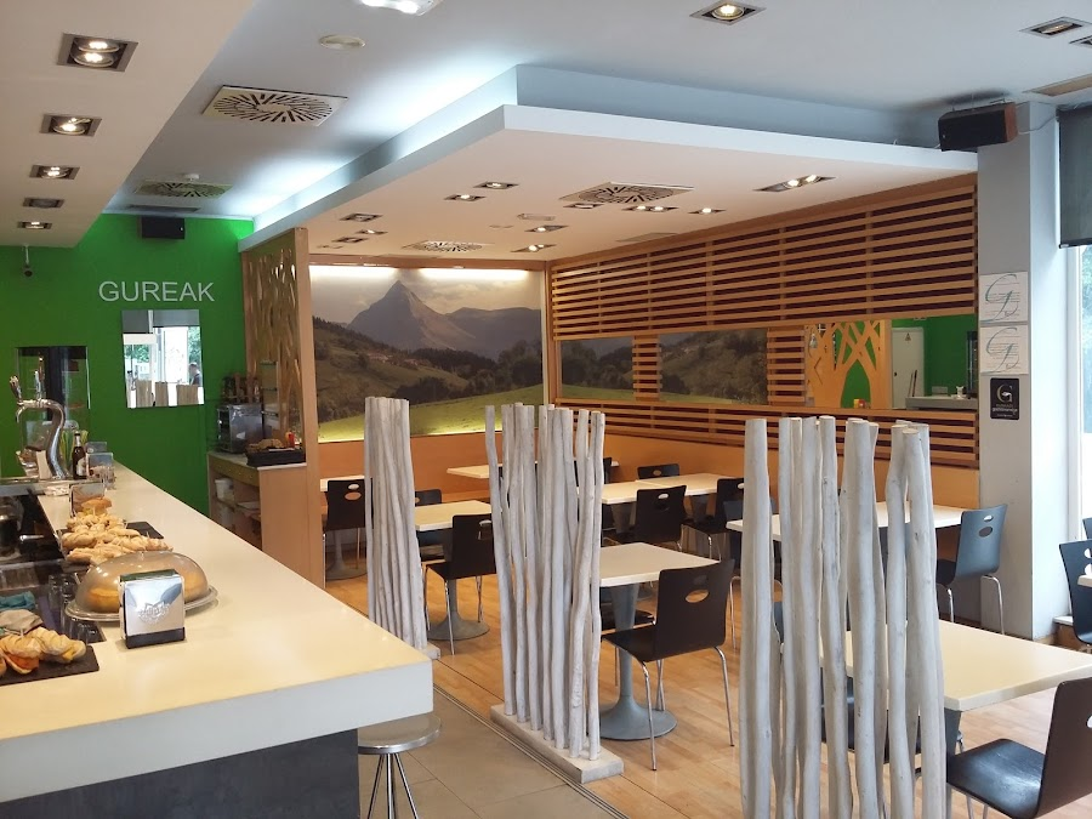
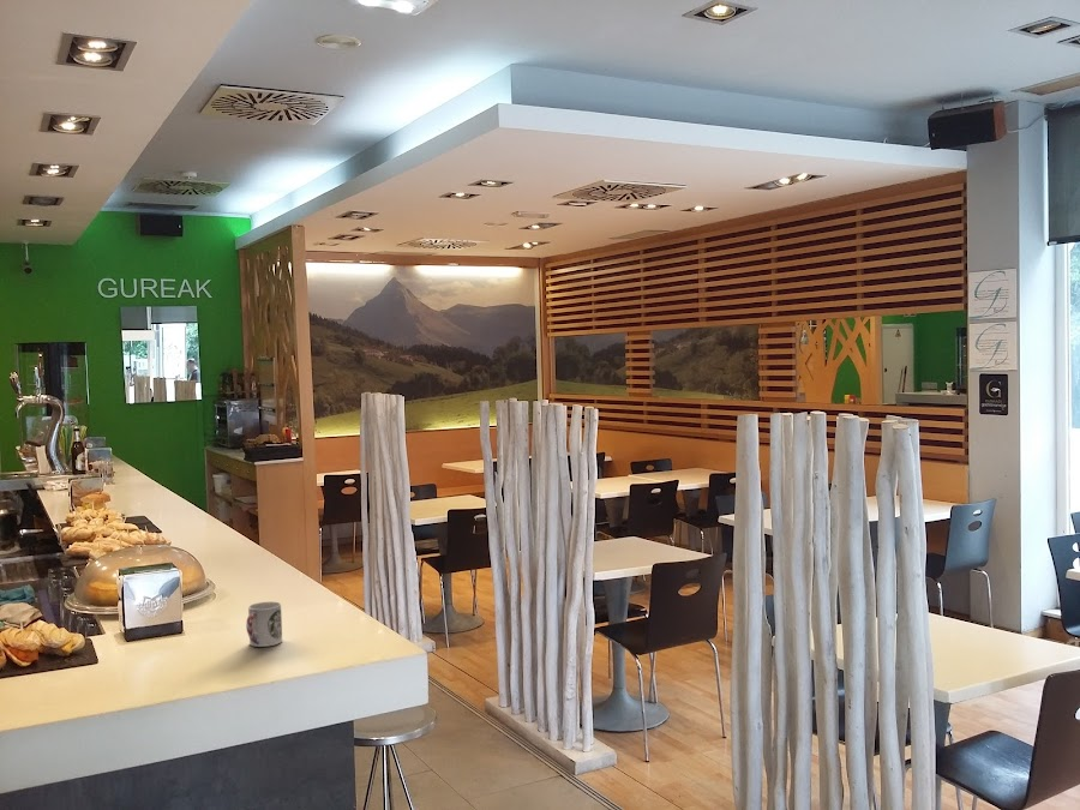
+ cup [245,601,283,648]
